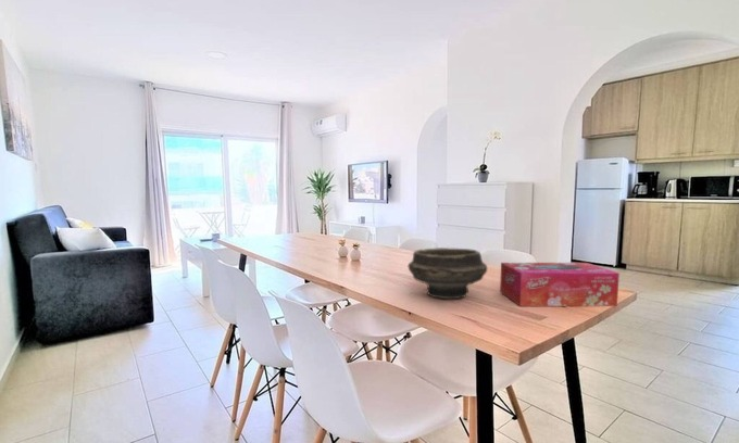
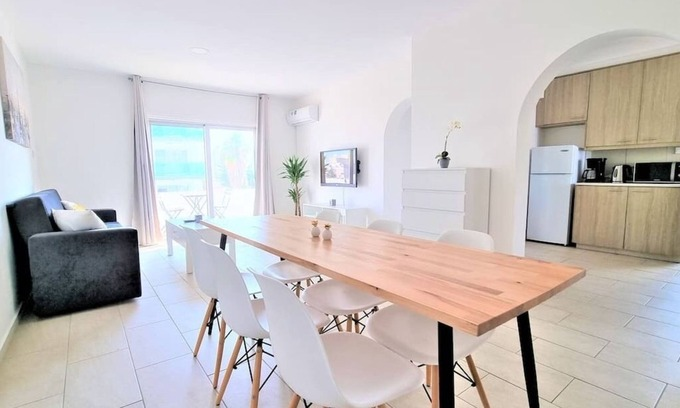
- tissue box [499,262,621,307]
- bowl [408,246,488,300]
